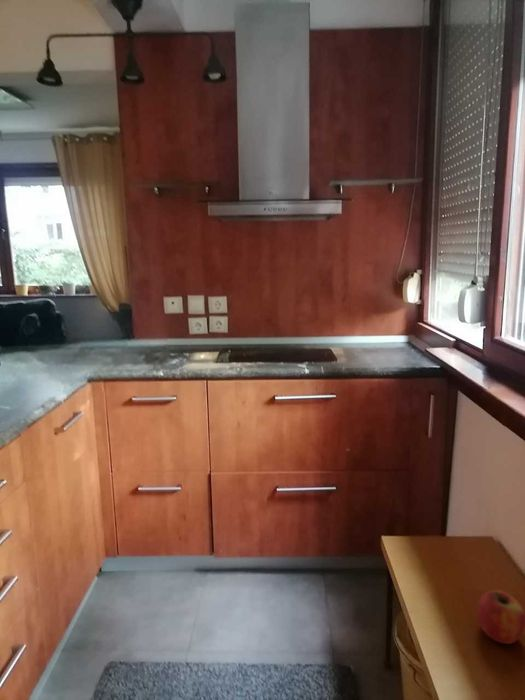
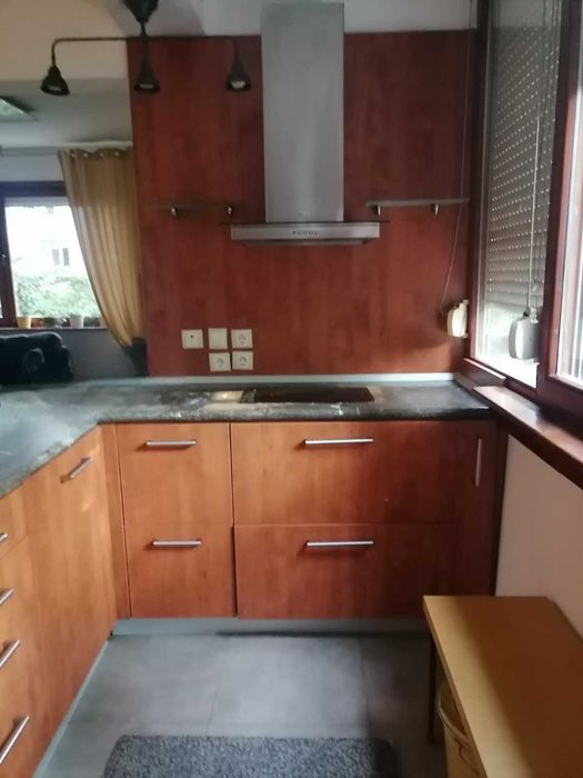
- apple [476,589,525,645]
